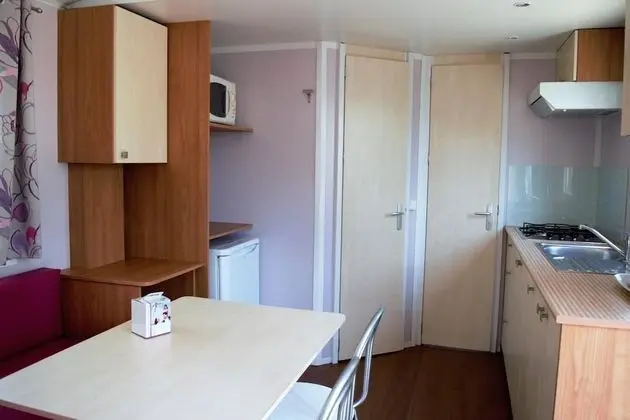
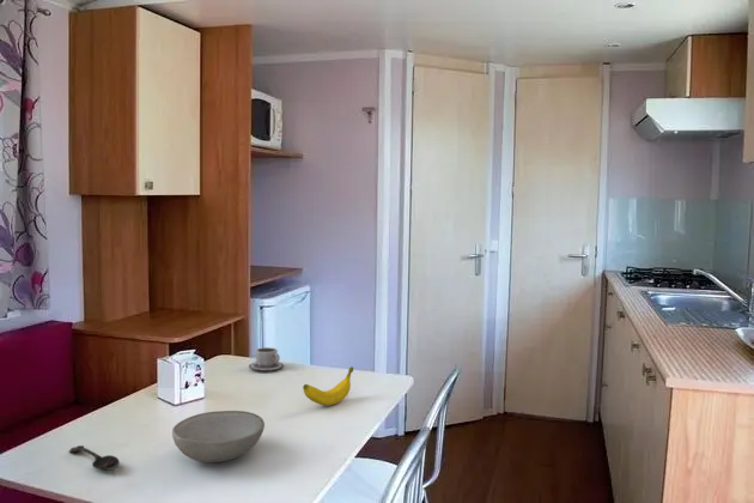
+ cup [248,346,285,371]
+ bowl [171,410,266,463]
+ banana [302,365,354,406]
+ spoon [68,444,121,471]
